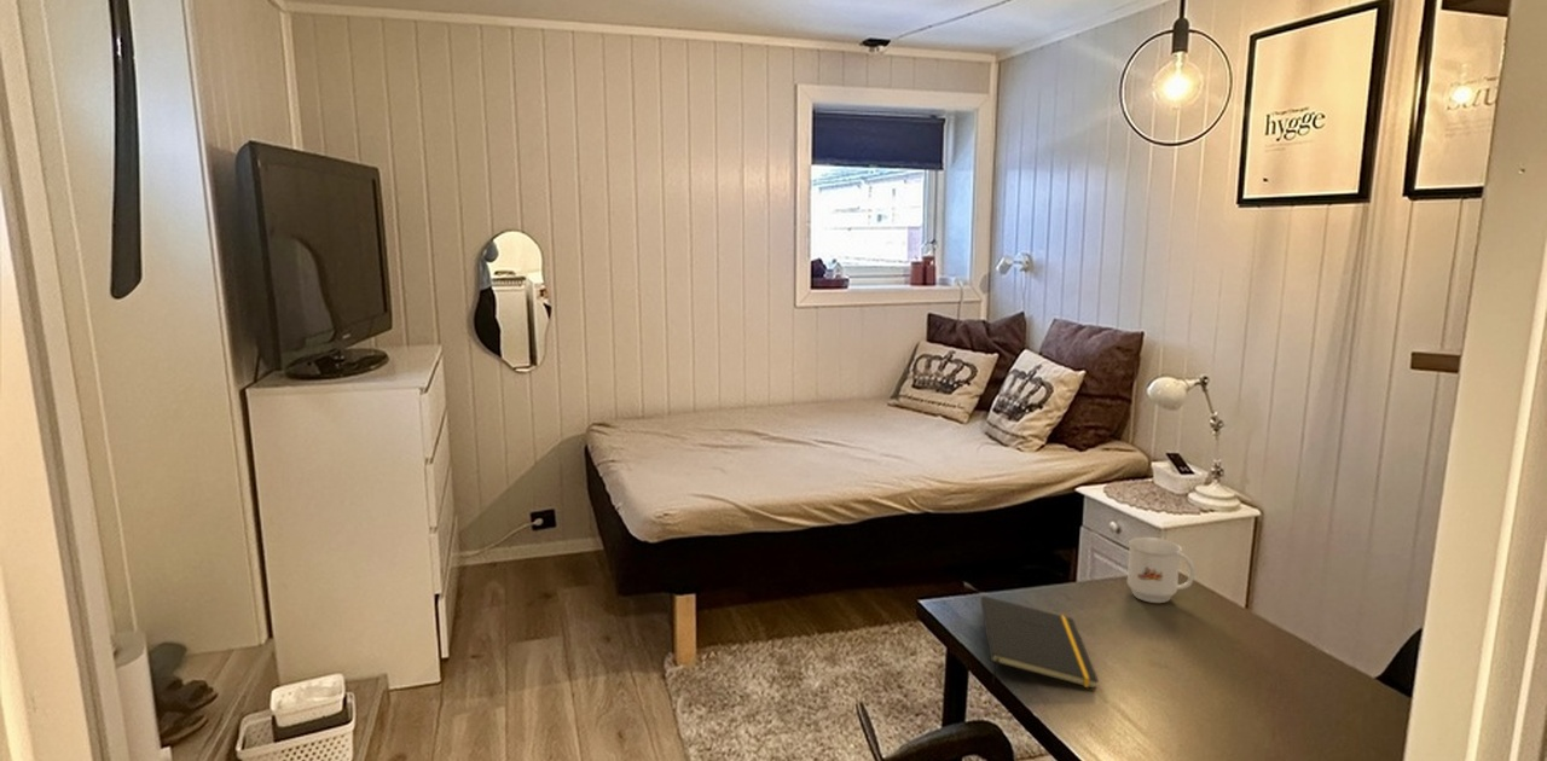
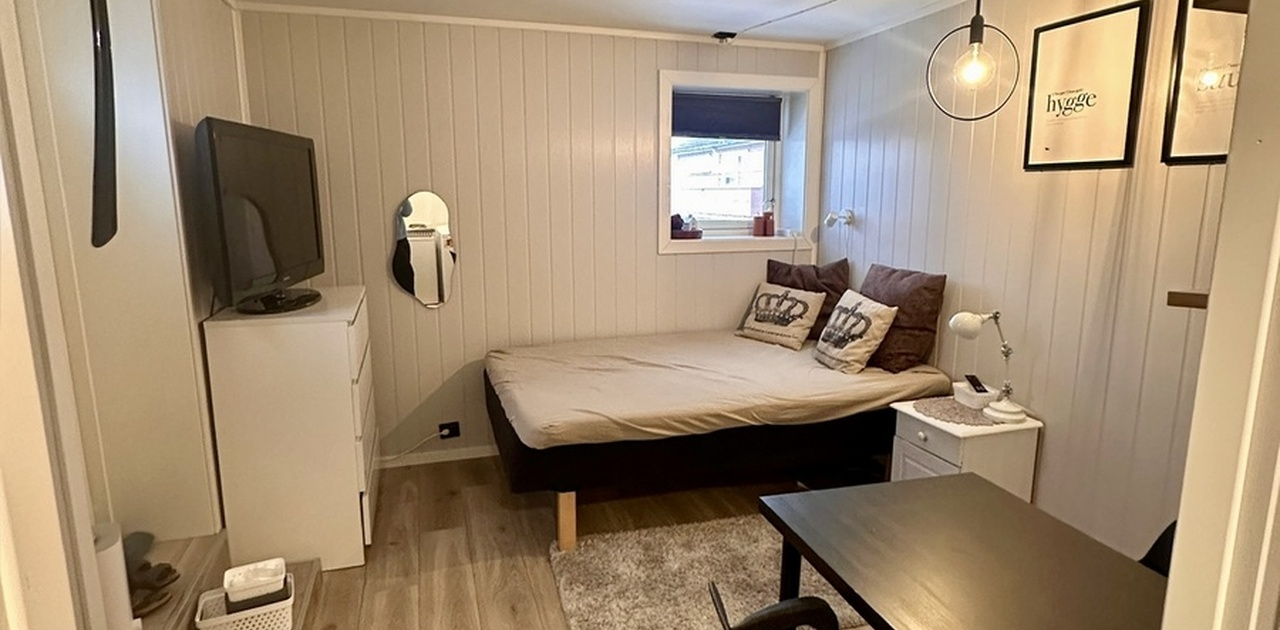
- notepad [980,594,1100,690]
- mug [1126,536,1197,604]
